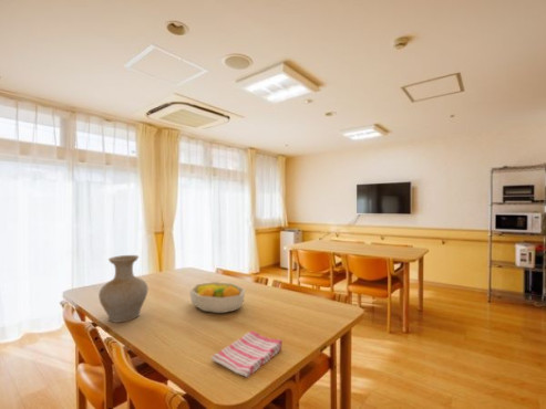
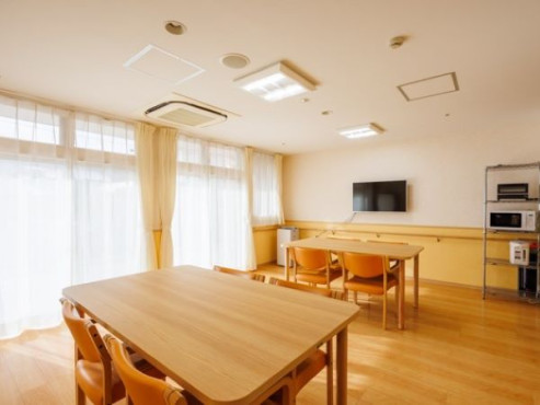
- dish towel [210,329,284,378]
- fruit bowl [188,281,246,314]
- vase [97,254,148,324]
